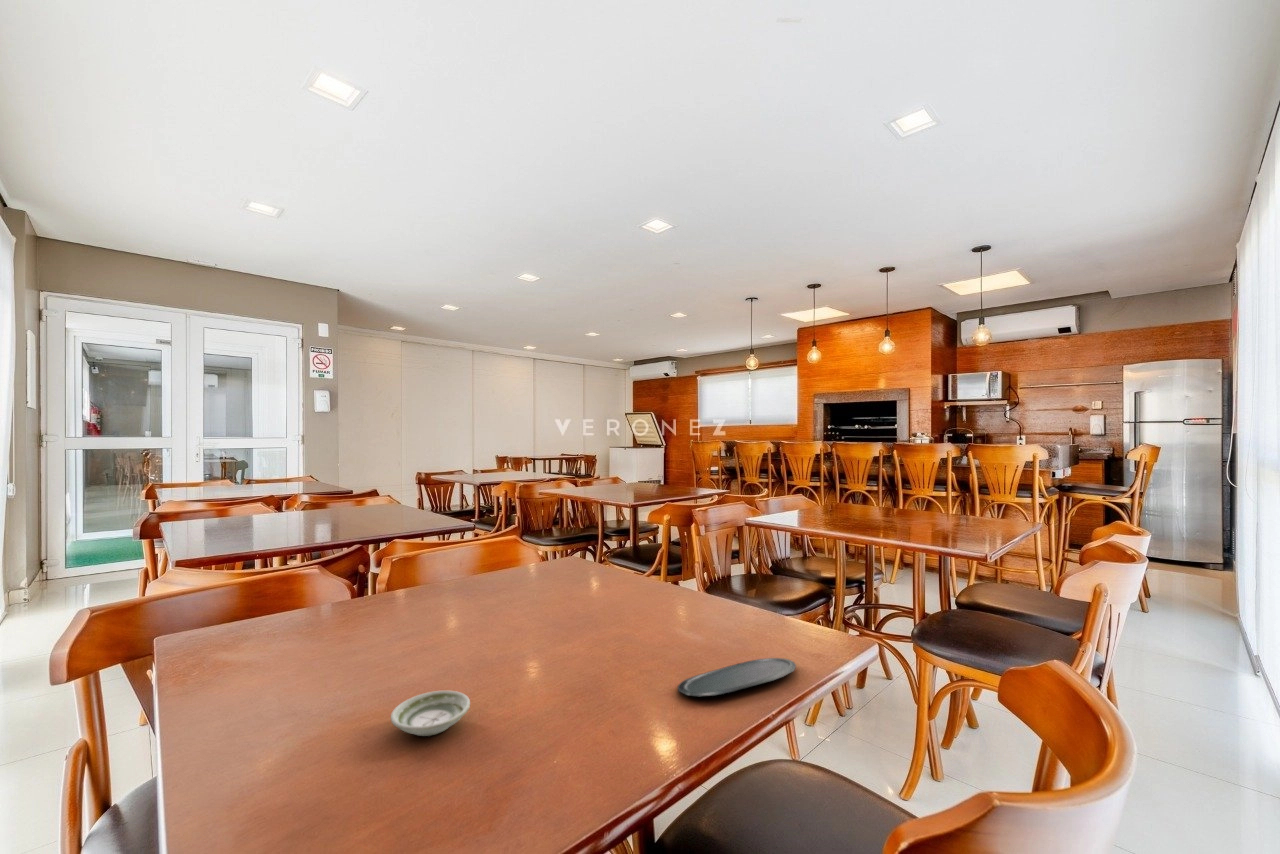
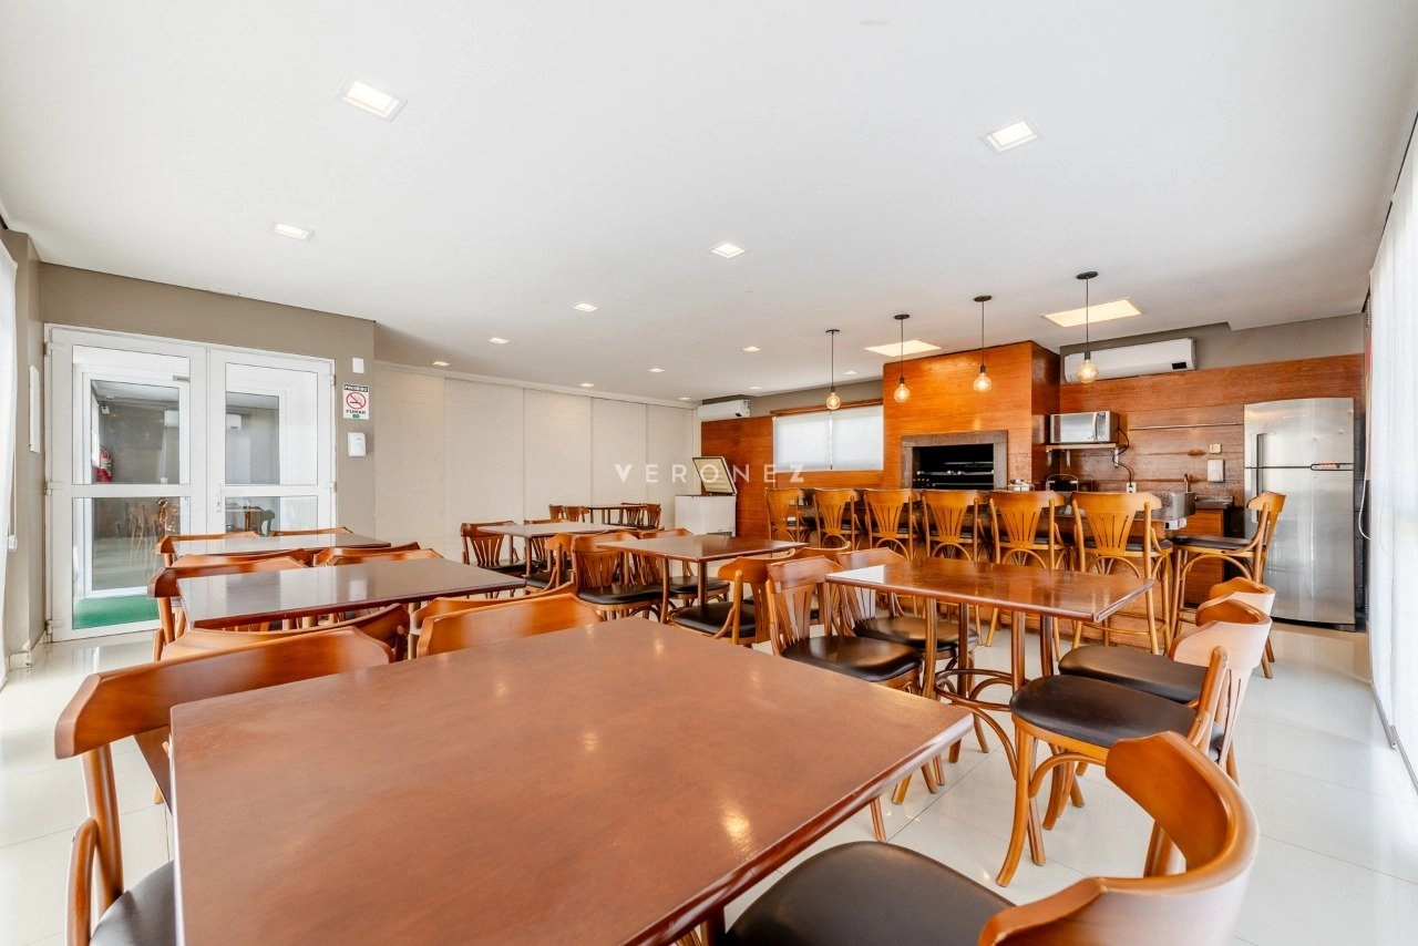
- oval tray [677,657,797,697]
- saucer [390,690,471,737]
